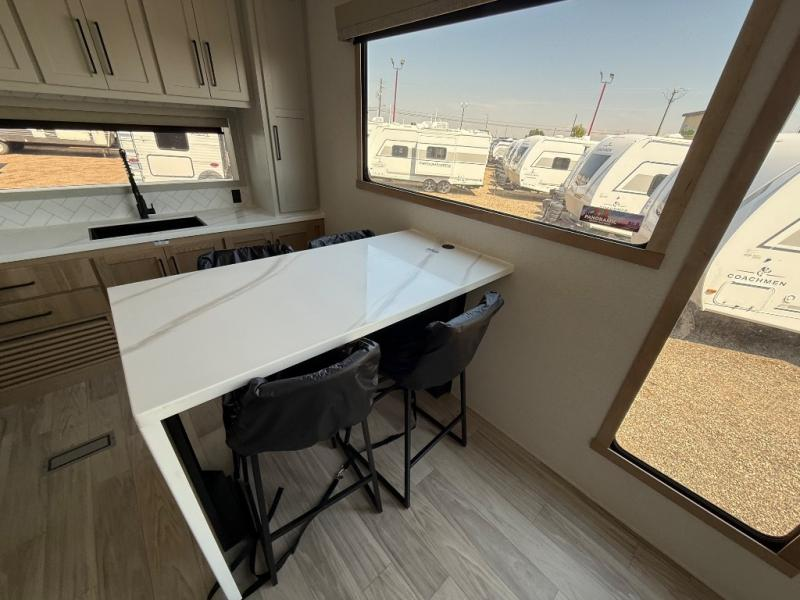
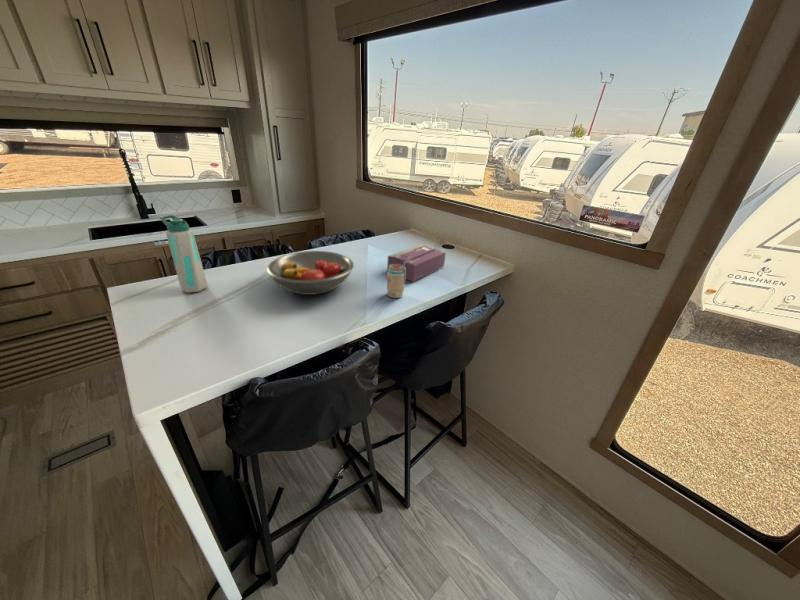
+ fruit bowl [266,250,355,296]
+ tissue box [386,243,447,283]
+ beverage can [386,263,407,299]
+ water bottle [159,214,209,294]
